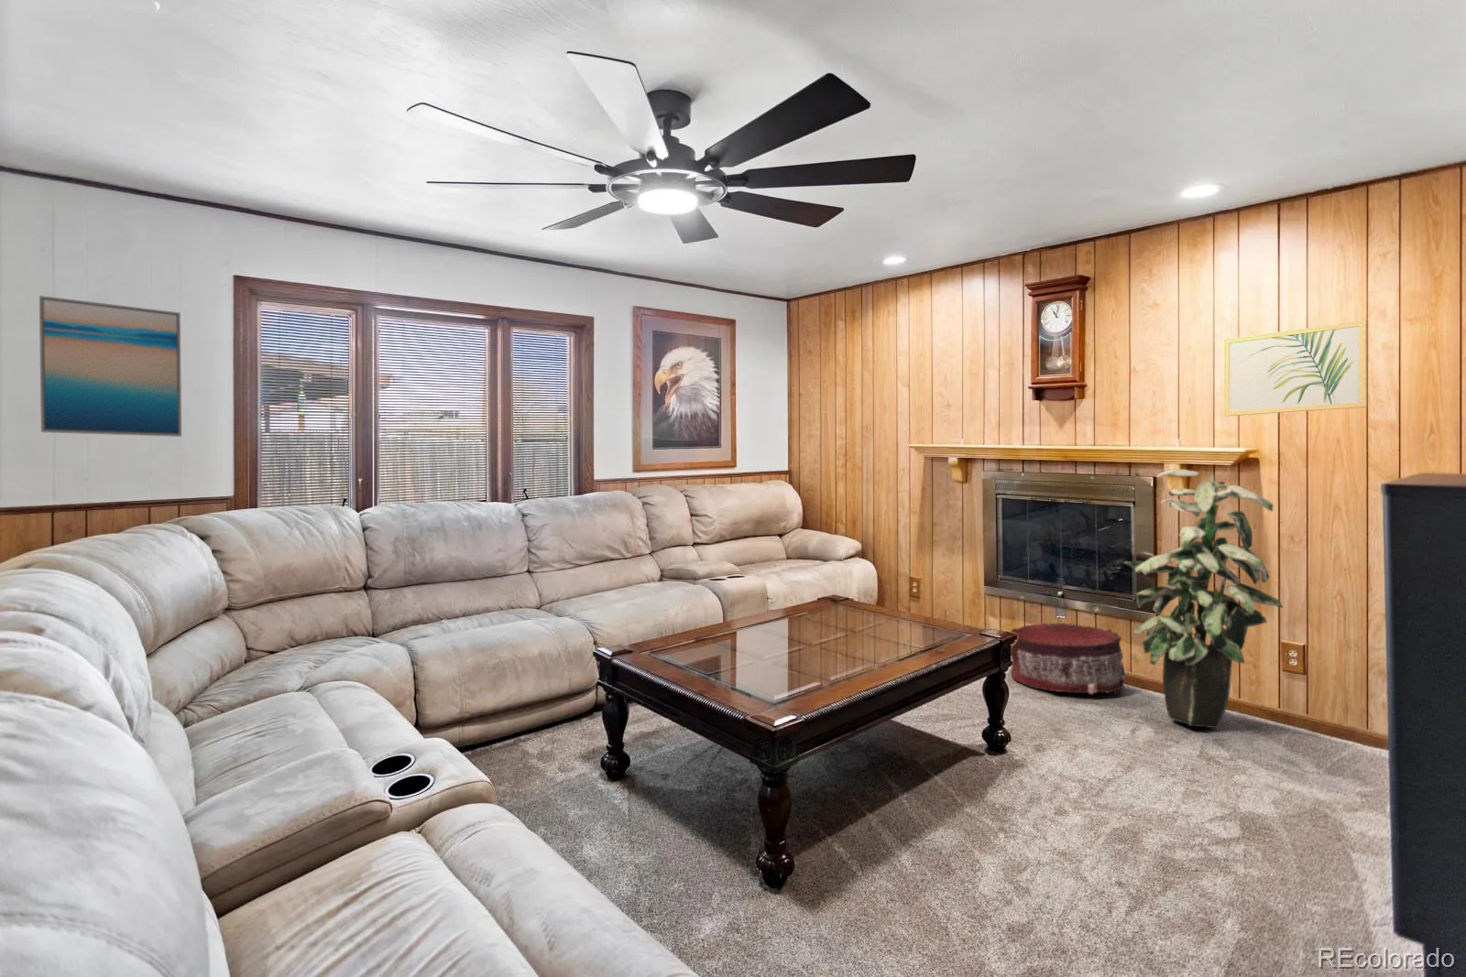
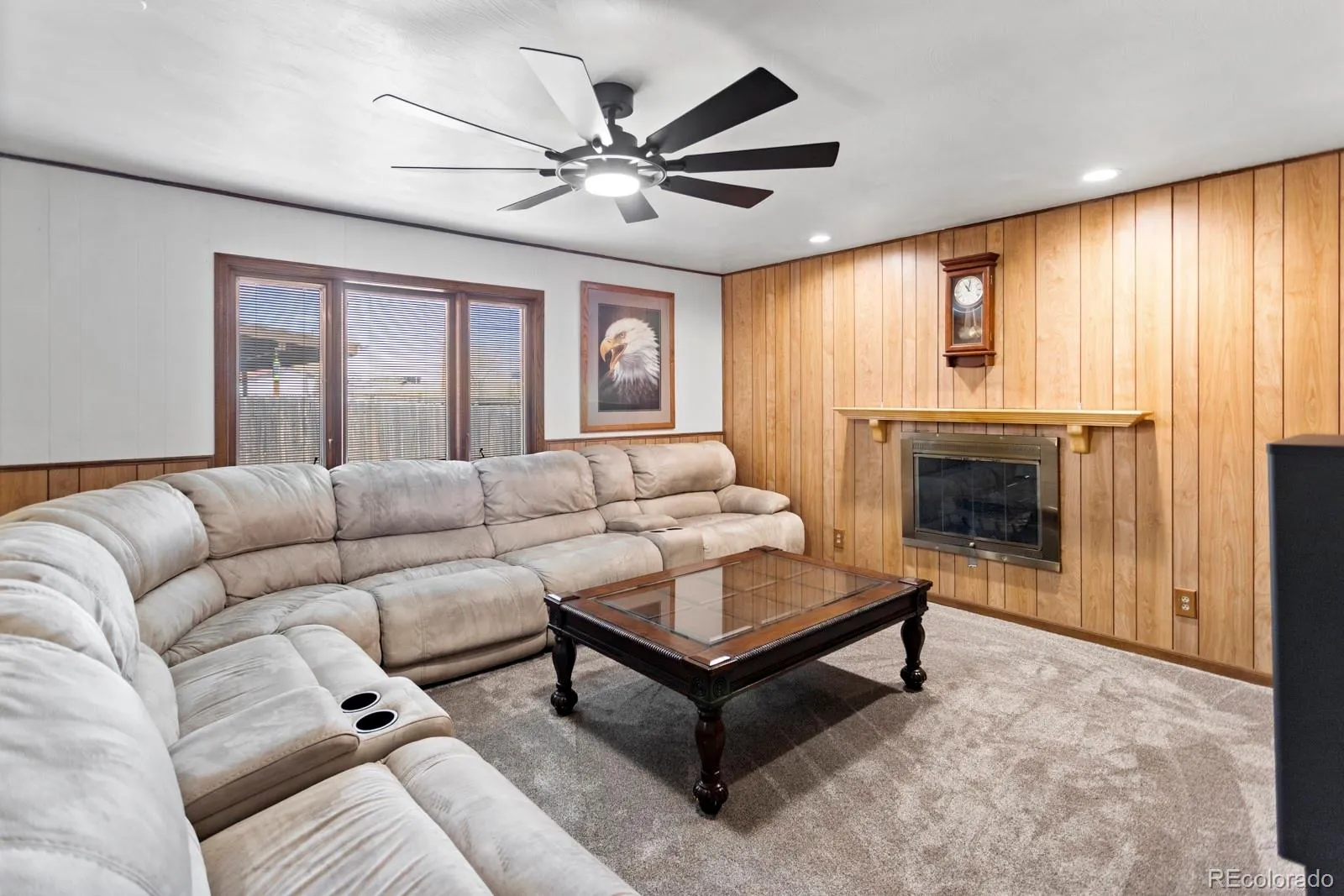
- indoor plant [1122,469,1284,728]
- wall art [1223,319,1368,418]
- wall art [38,294,182,437]
- pouf [1010,622,1126,695]
